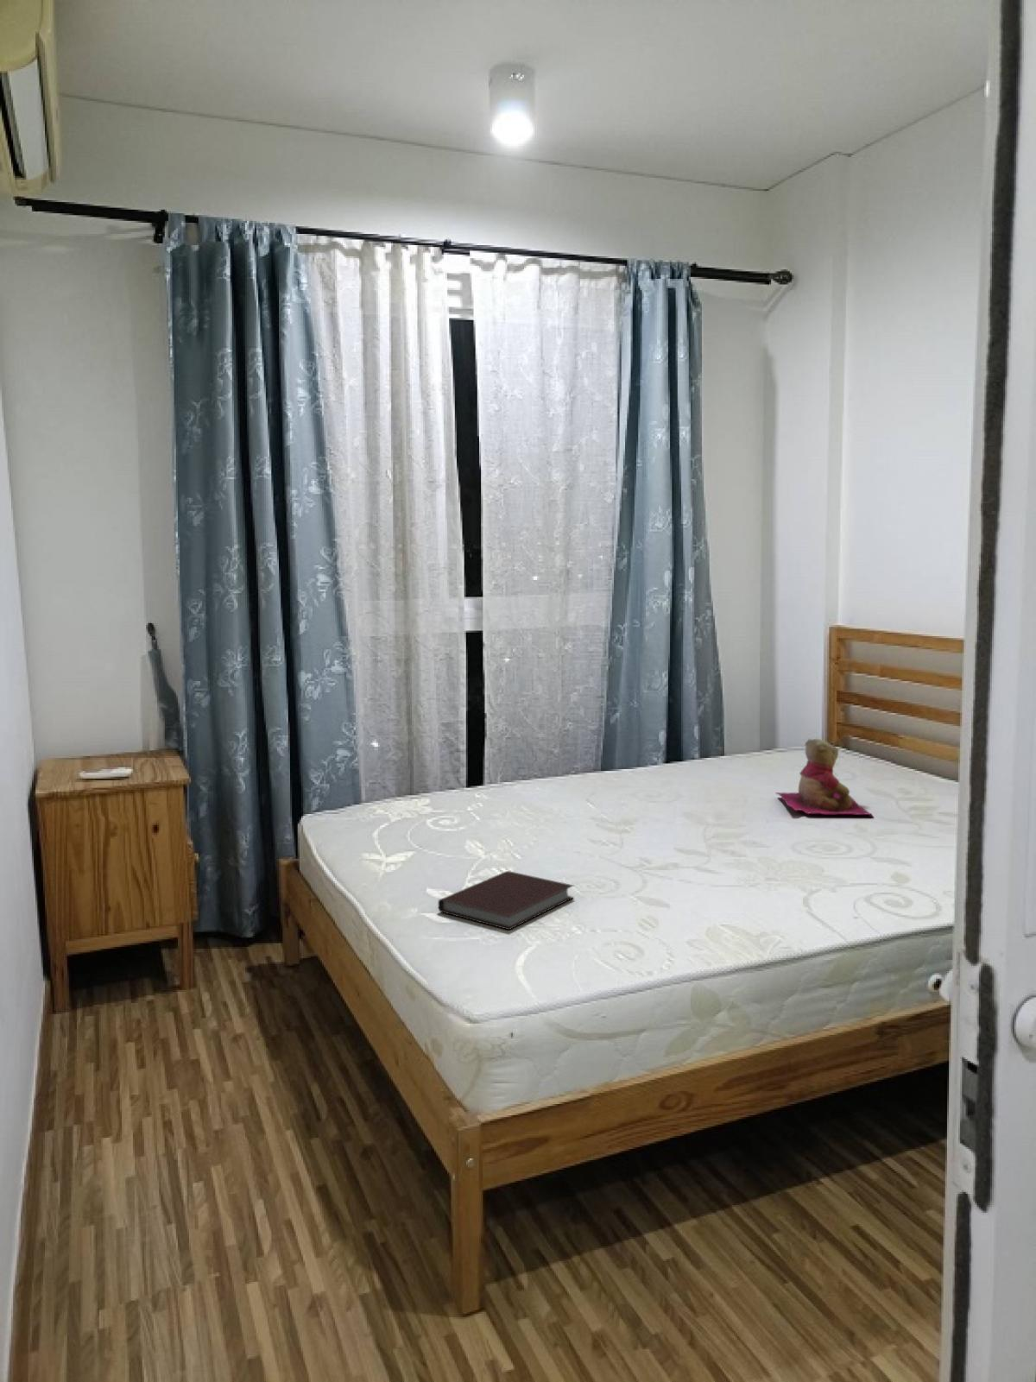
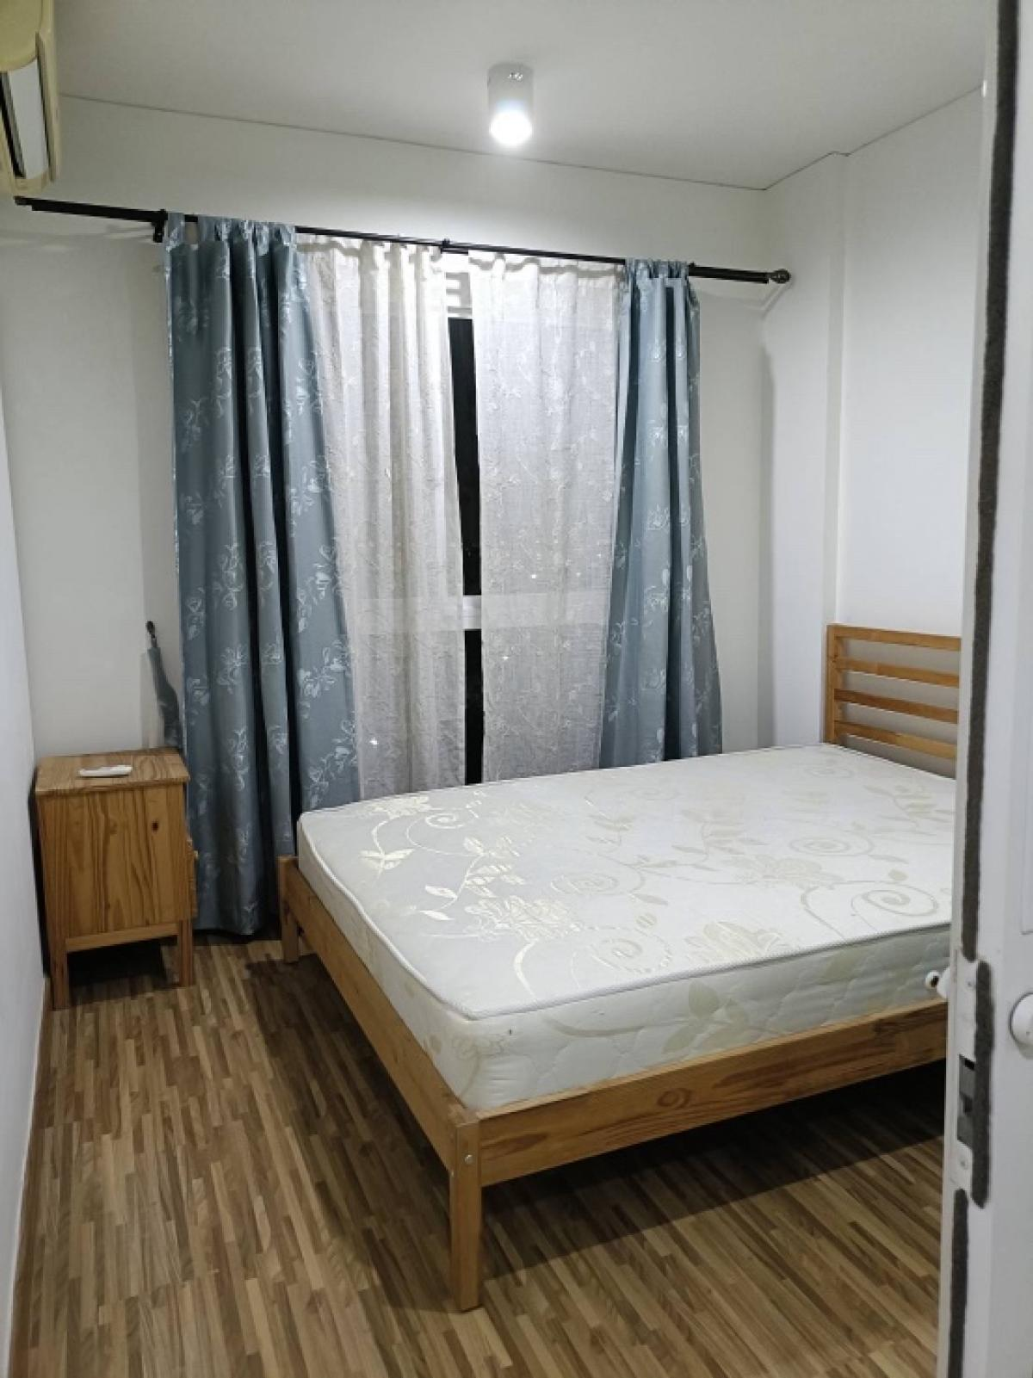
- teddy bear [775,738,874,817]
- notebook [437,871,575,930]
